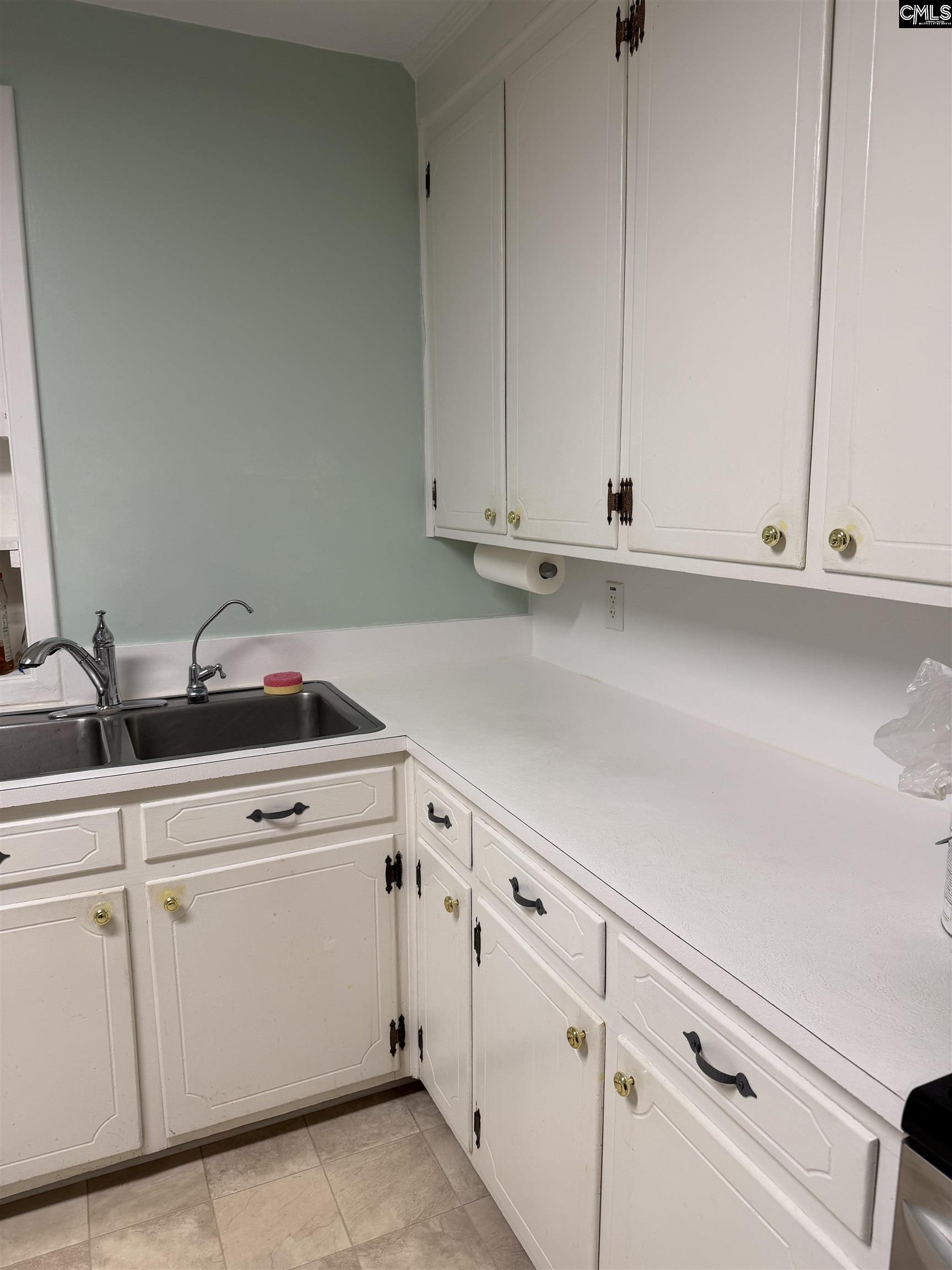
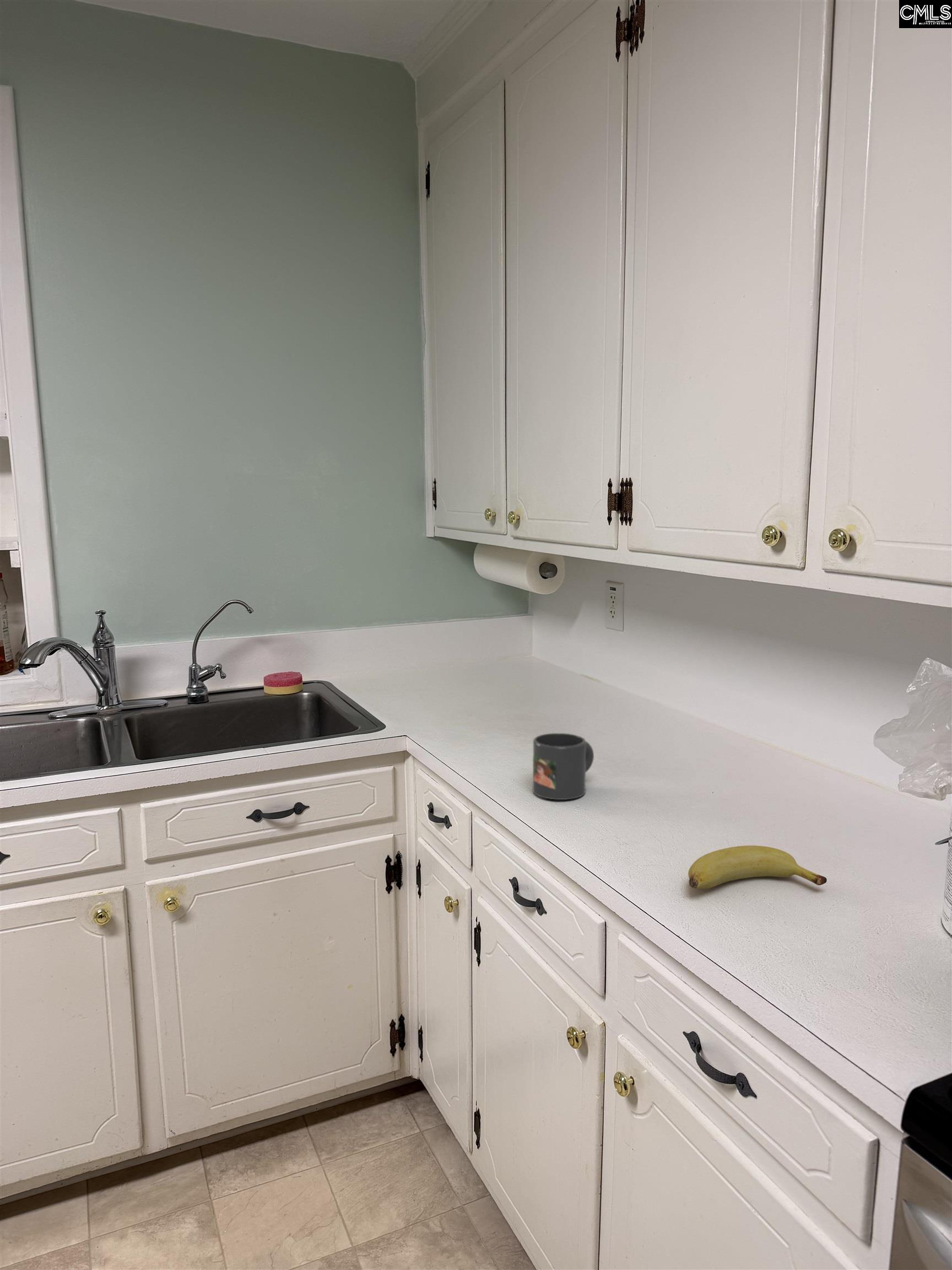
+ banana [688,845,827,889]
+ mug [532,733,594,800]
